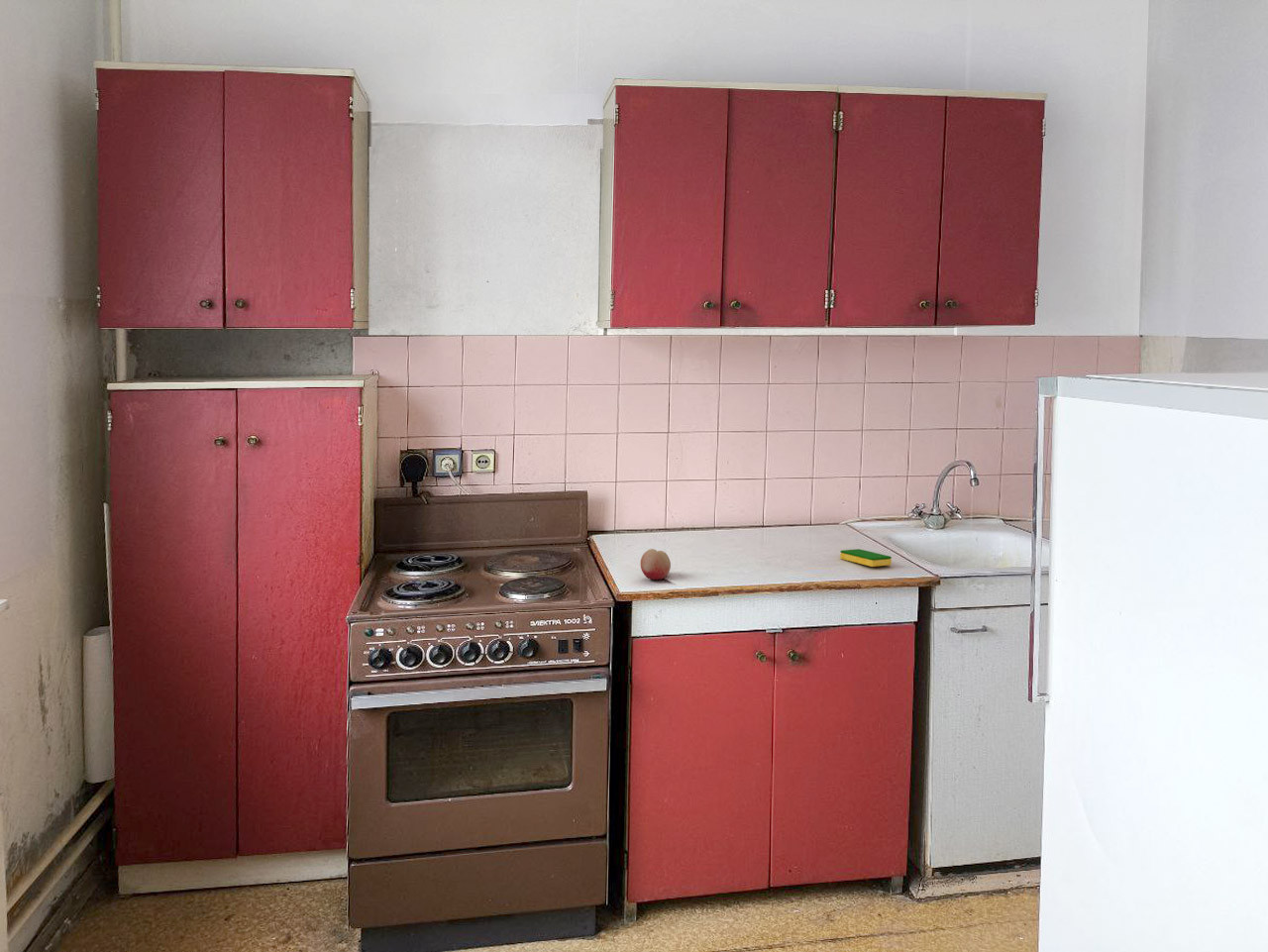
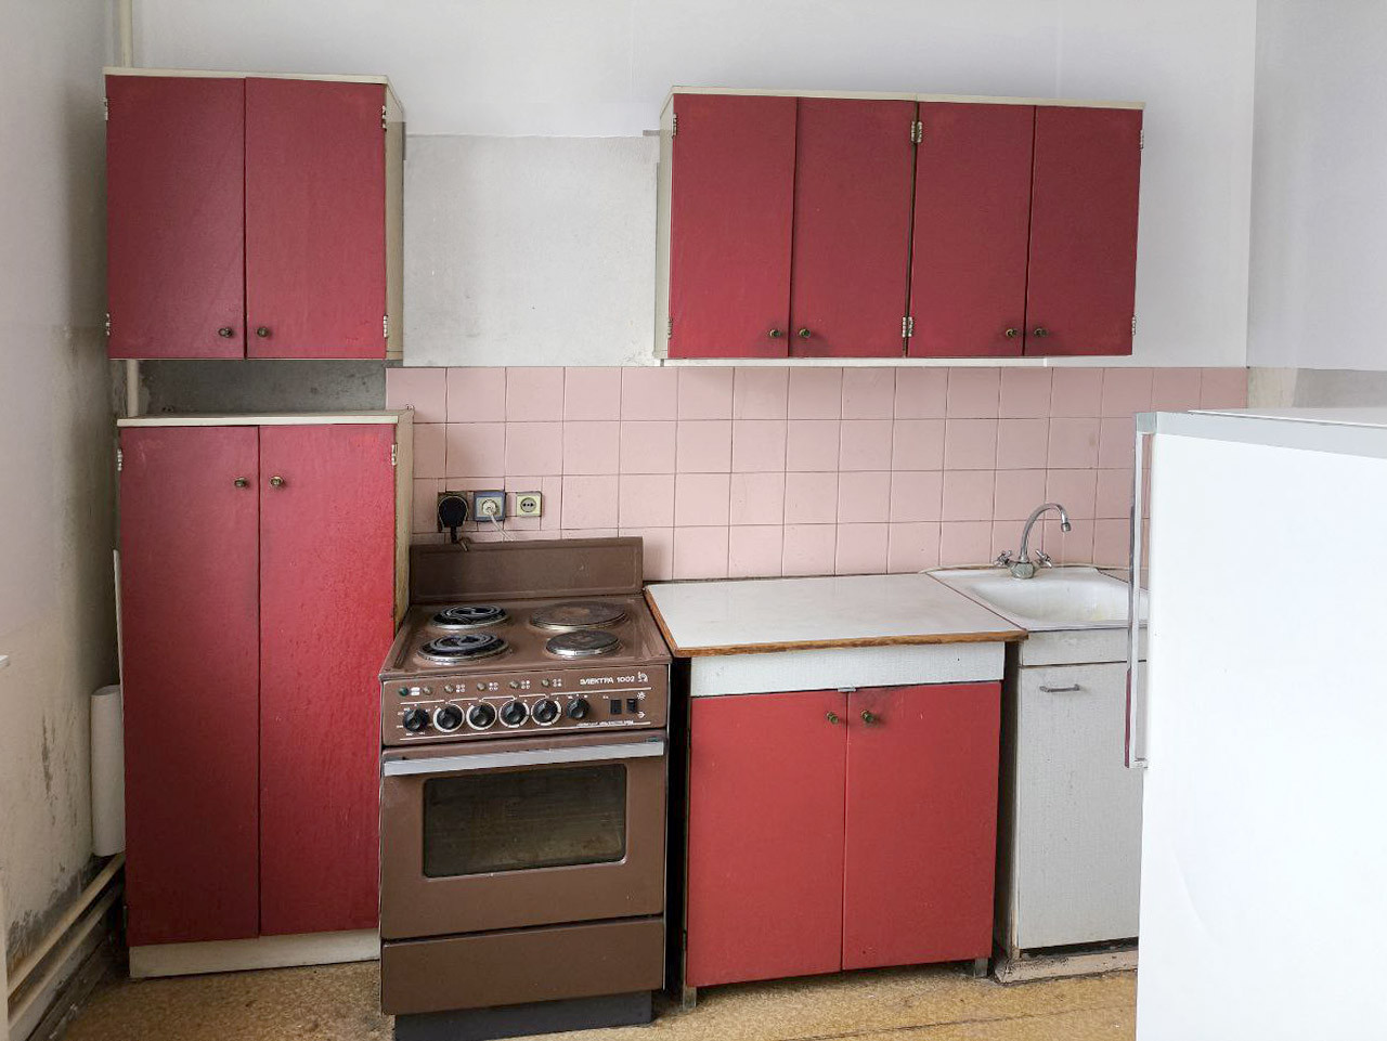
- fruit [640,548,672,581]
- dish sponge [839,548,893,568]
